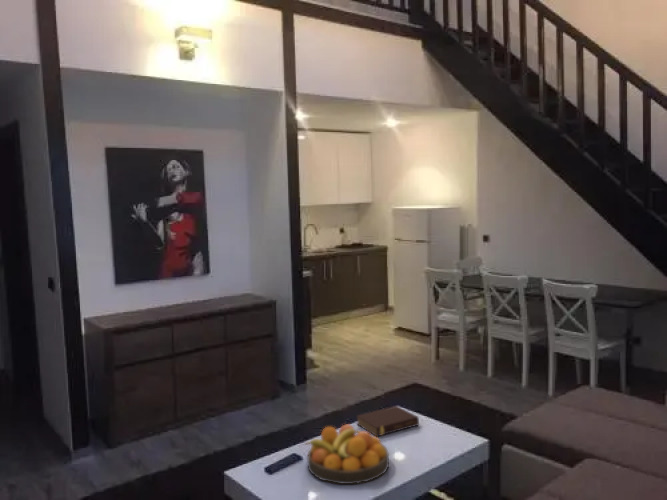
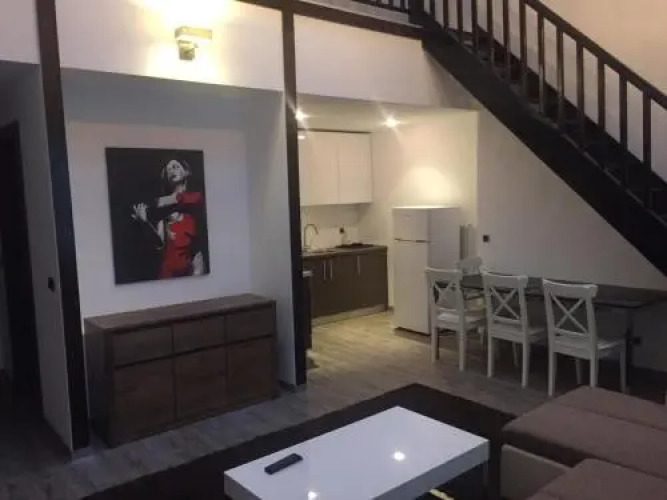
- fruit bowl [304,424,390,485]
- book [355,405,420,438]
